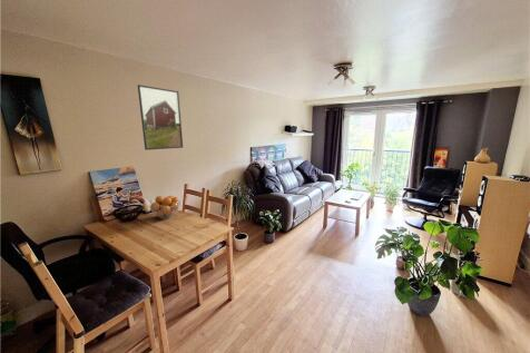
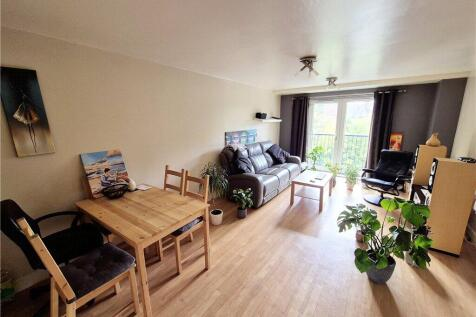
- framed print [137,84,184,151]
- fruit basket [148,195,181,220]
